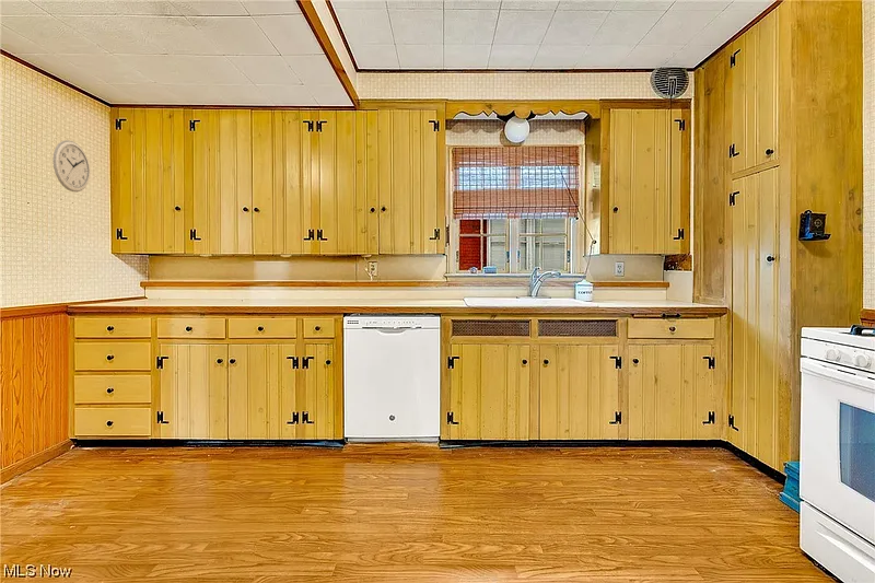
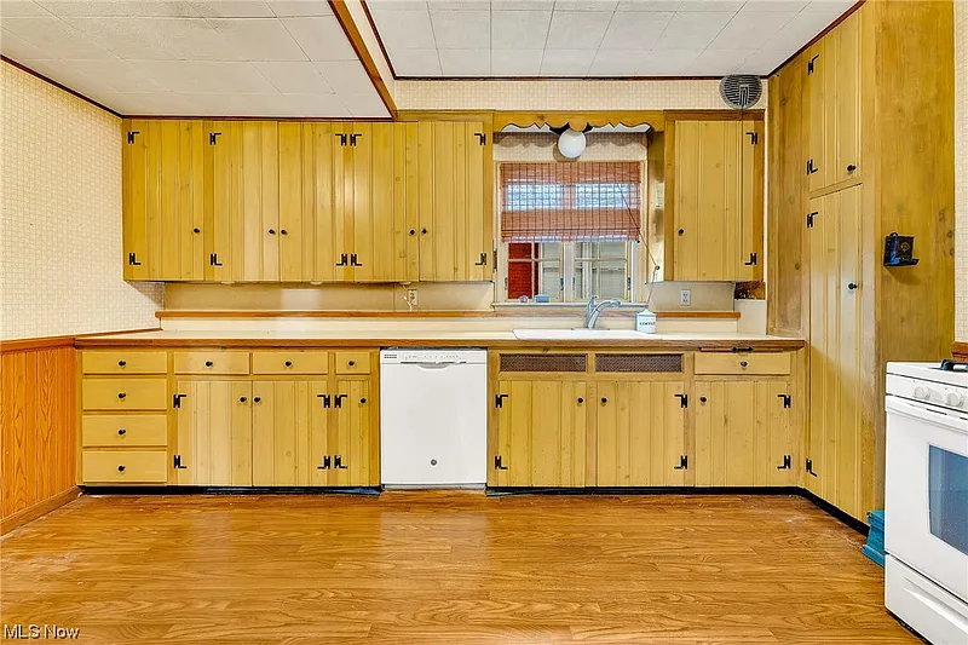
- wall clock [51,139,91,193]
